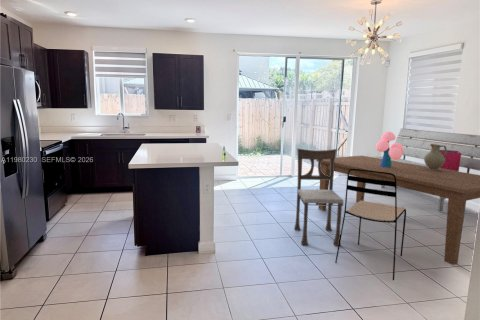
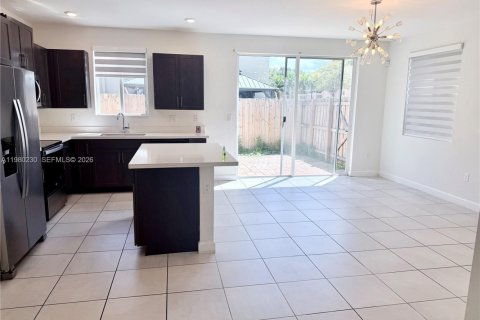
- storage bin [440,150,462,172]
- bouquet [375,130,404,167]
- ceramic jug [423,144,447,170]
- dining chair [334,169,407,281]
- dining table [316,155,480,266]
- bench [373,128,480,212]
- dining chair [293,147,344,247]
